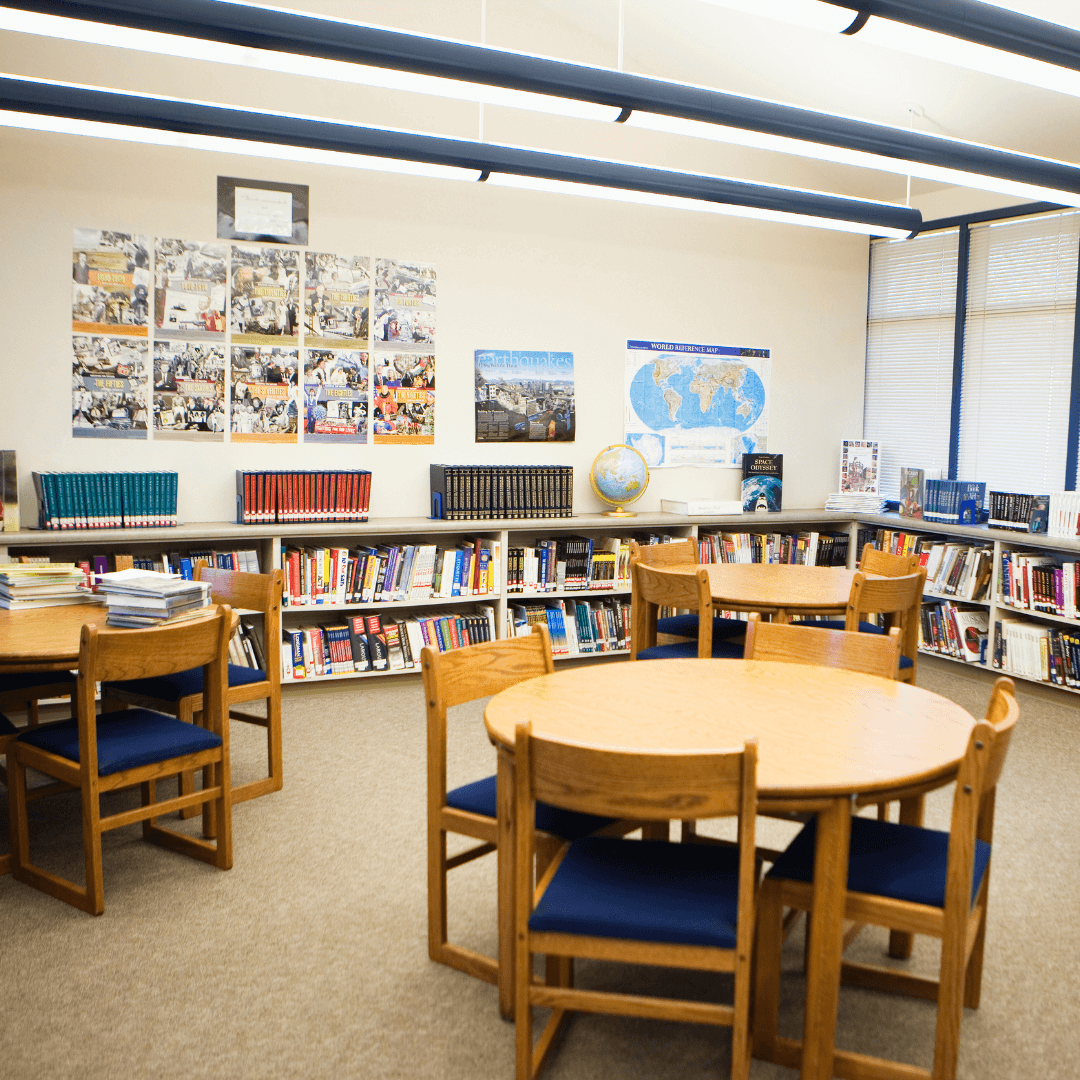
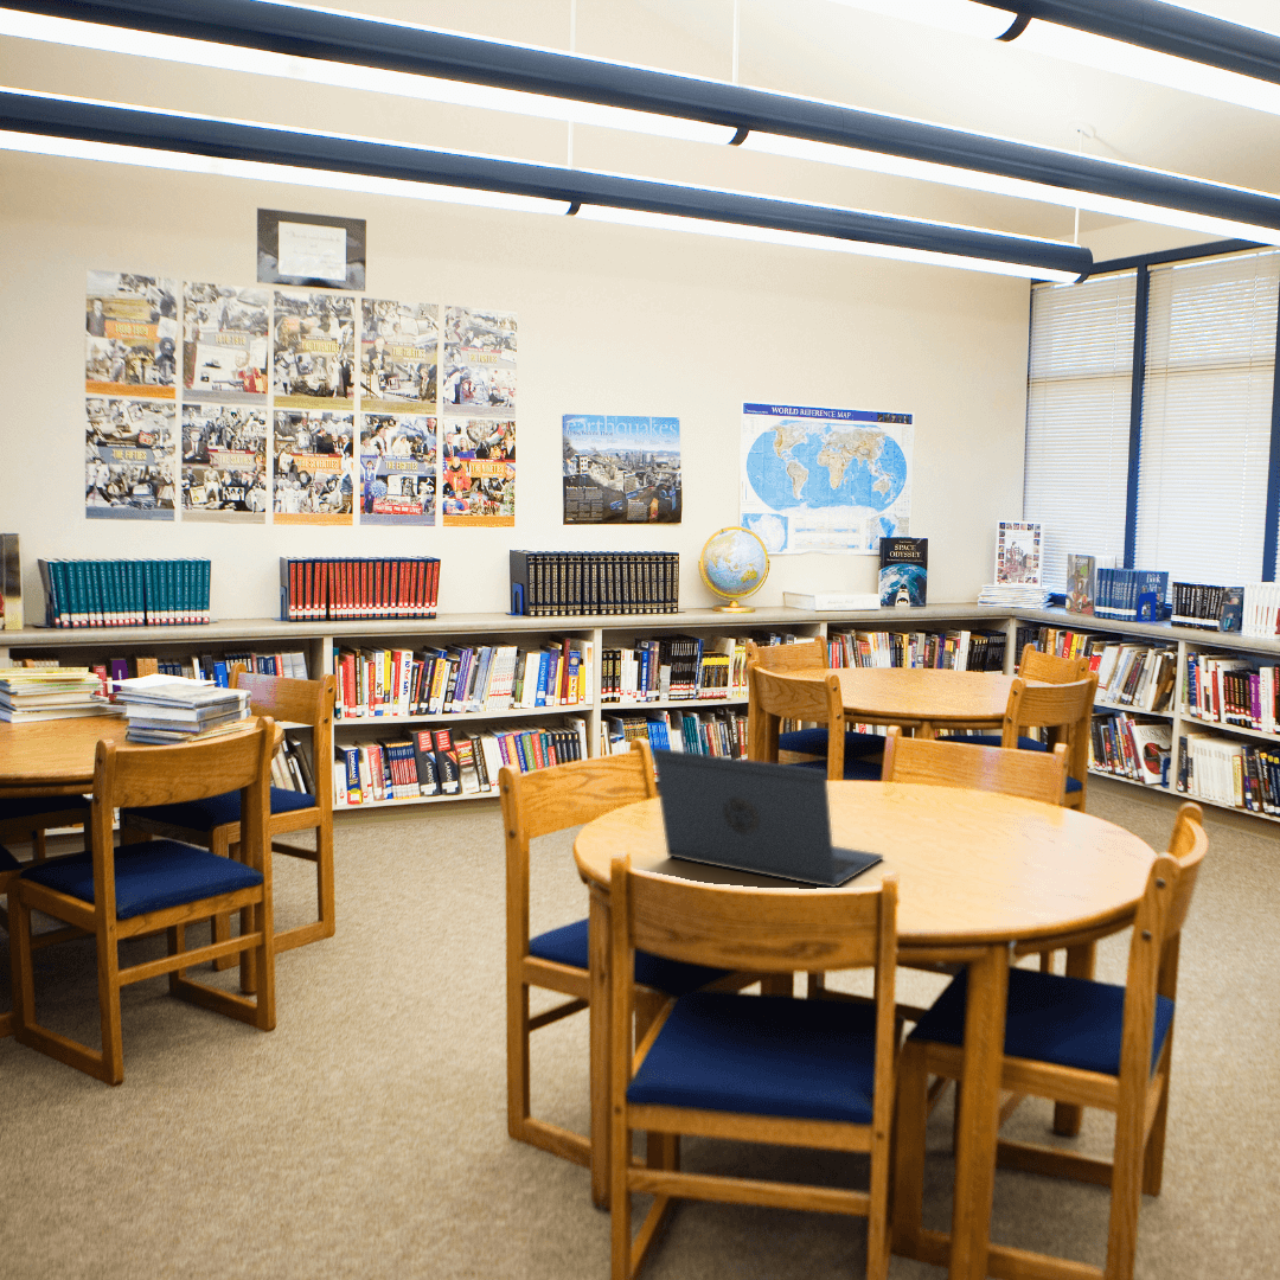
+ laptop [652,747,884,889]
